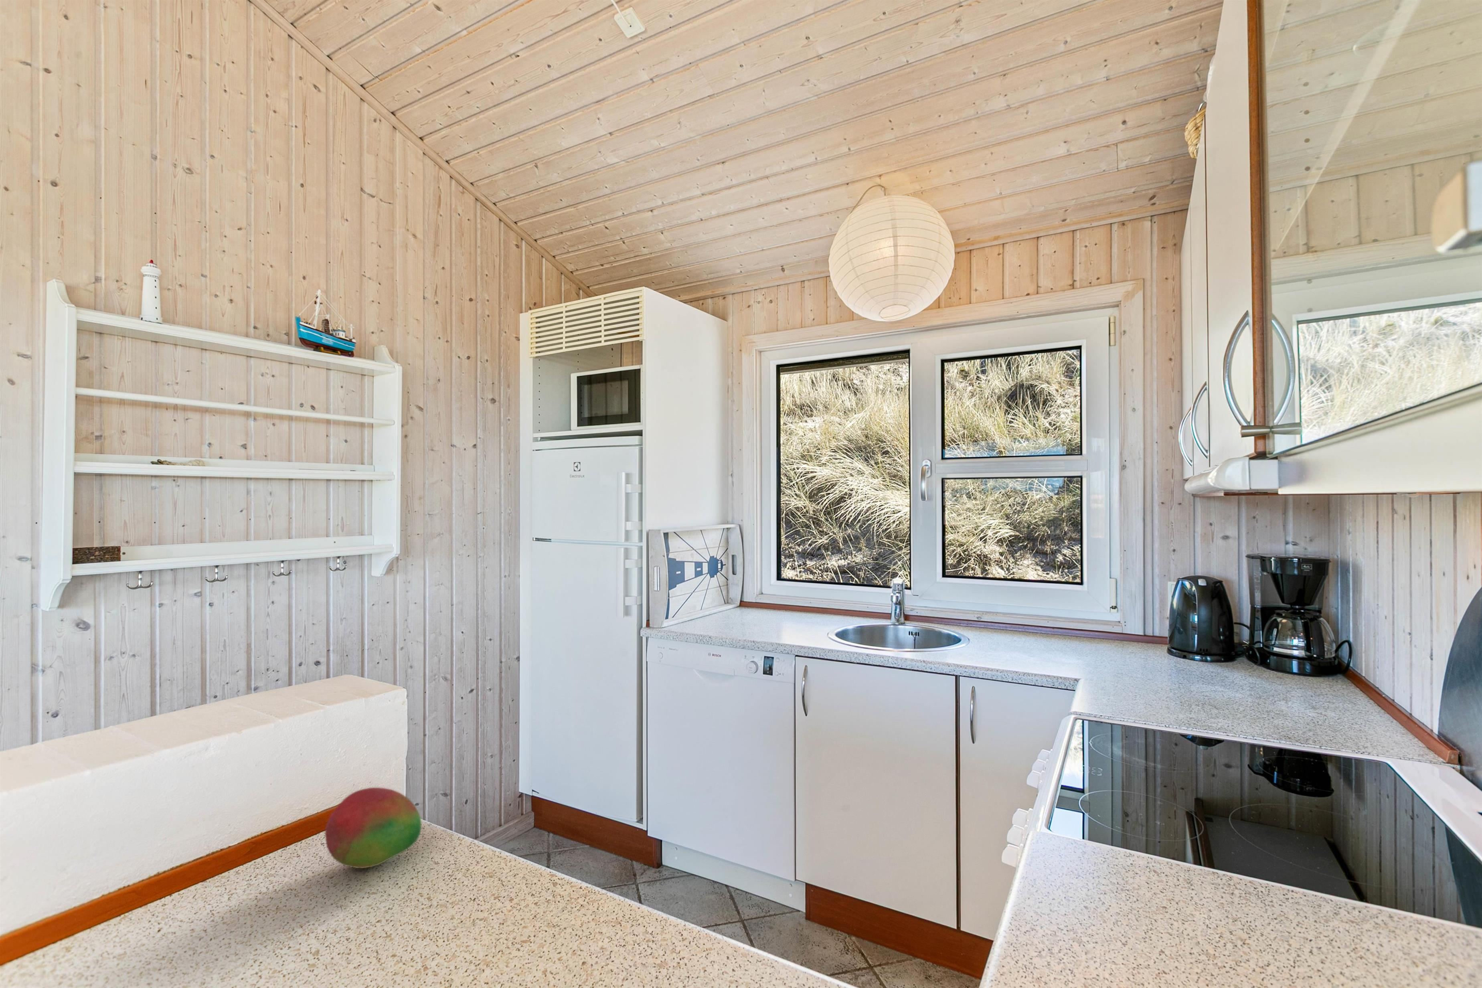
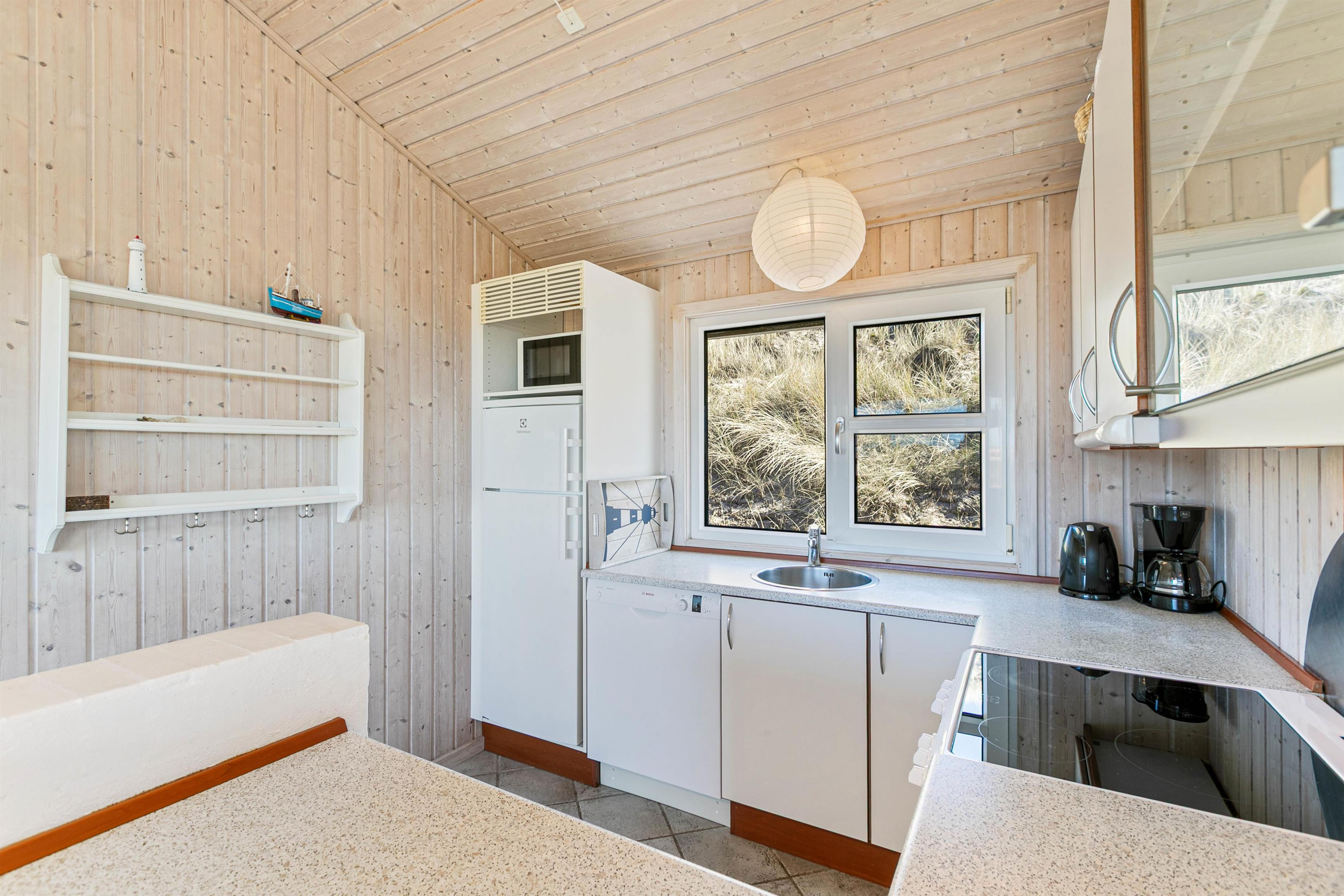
- fruit [325,787,422,869]
